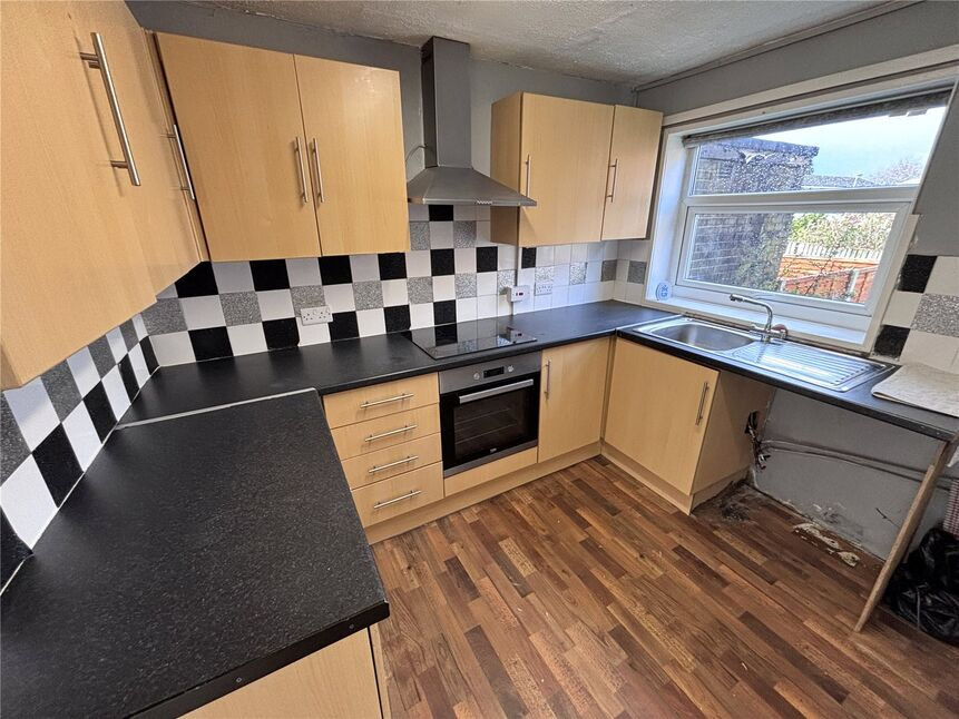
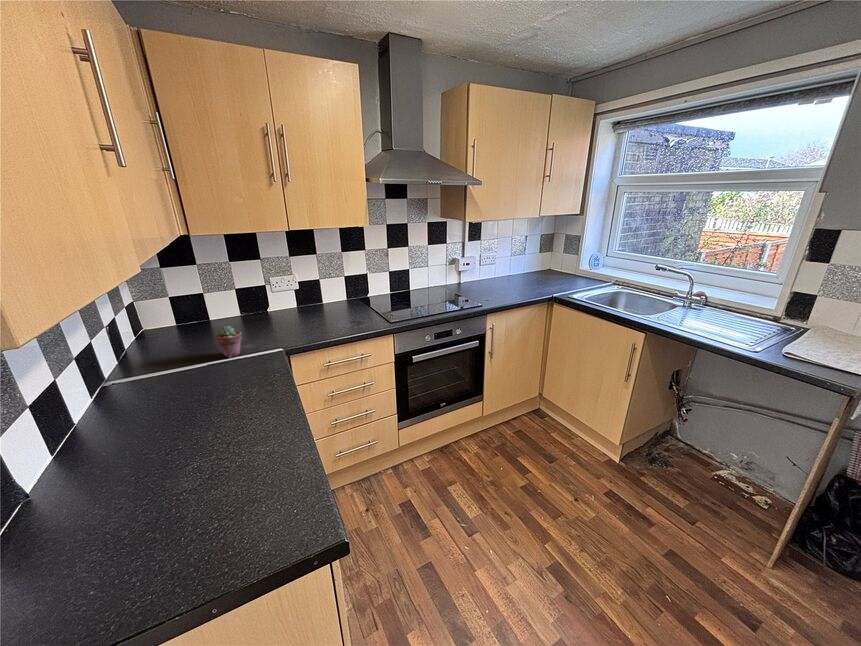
+ potted succulent [215,325,243,359]
